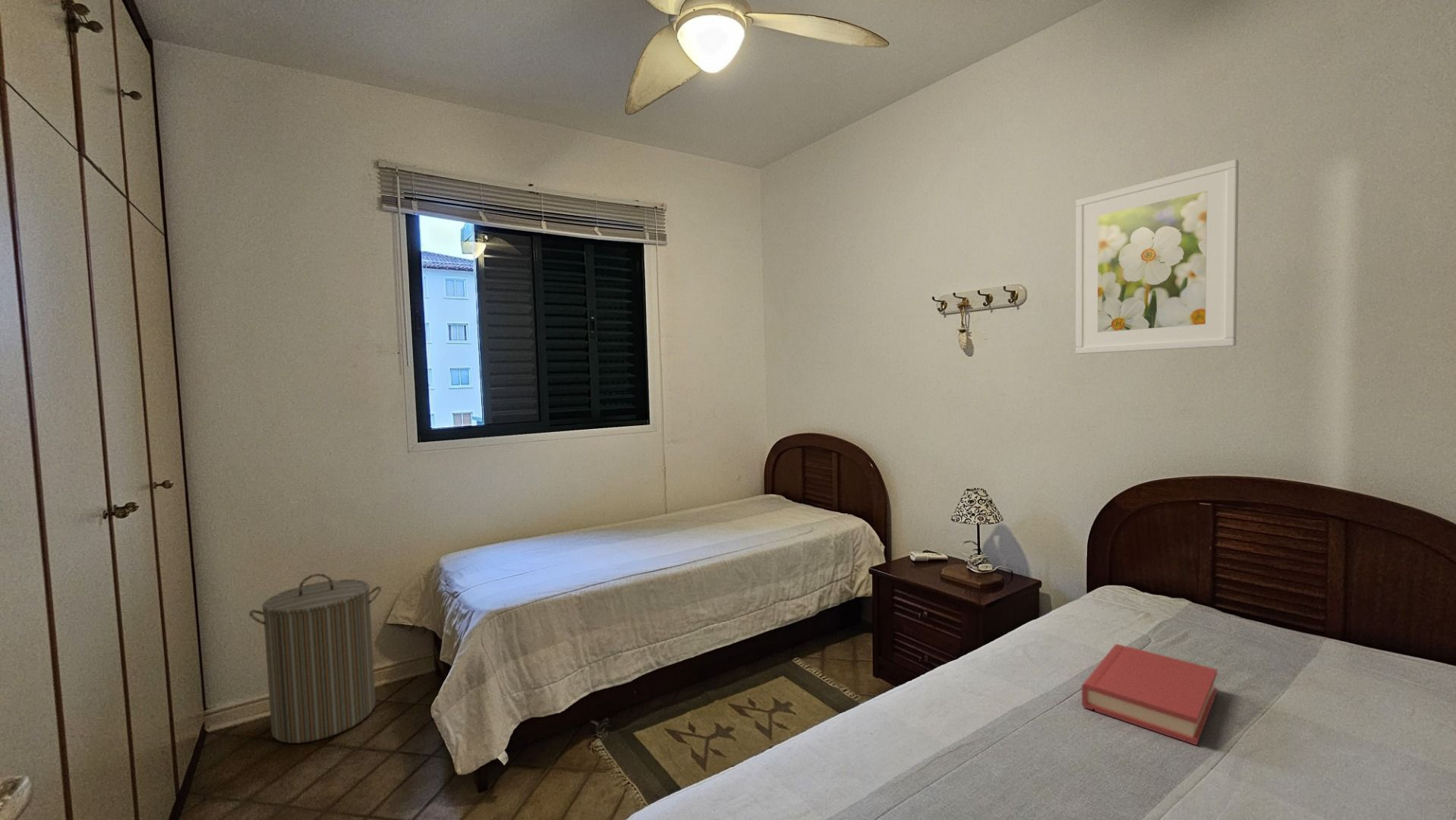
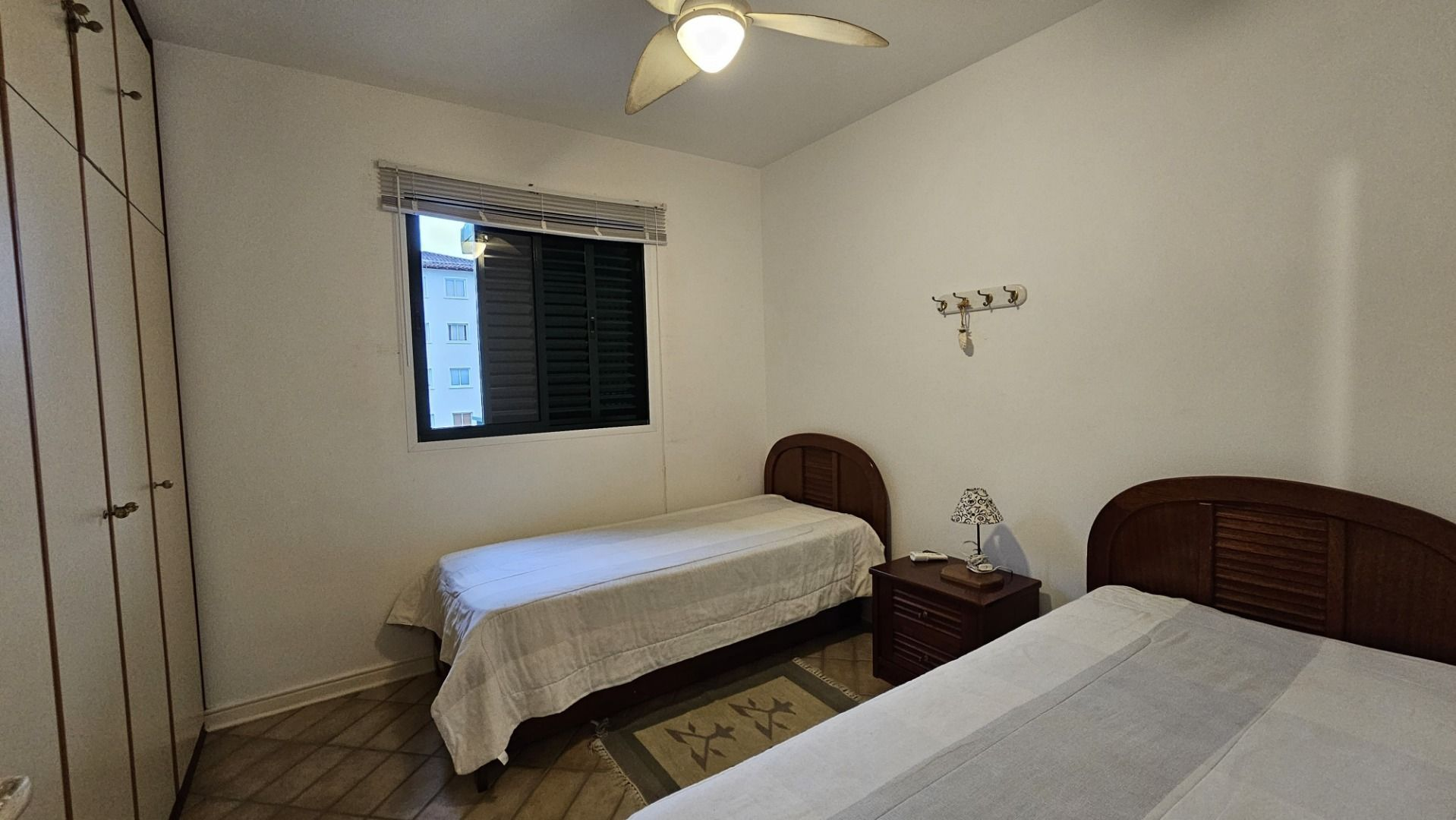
- laundry hamper [248,573,383,744]
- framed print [1075,159,1240,355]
- hardback book [1081,643,1218,746]
